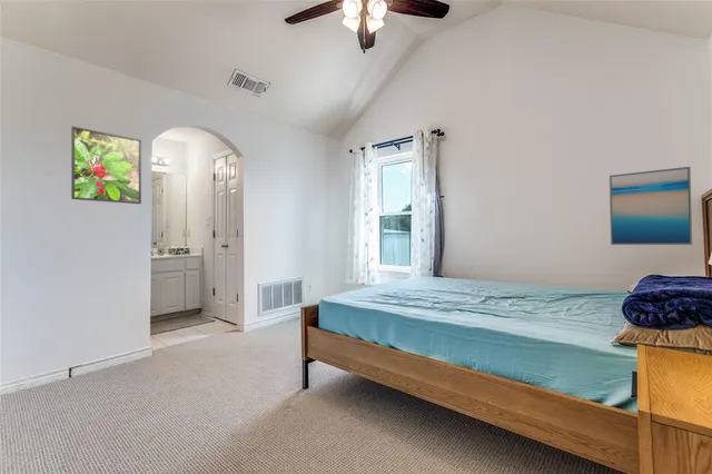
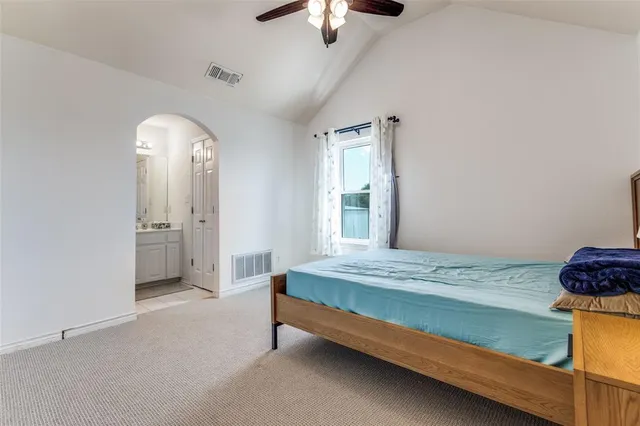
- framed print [70,126,142,205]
- wall art [609,166,693,246]
